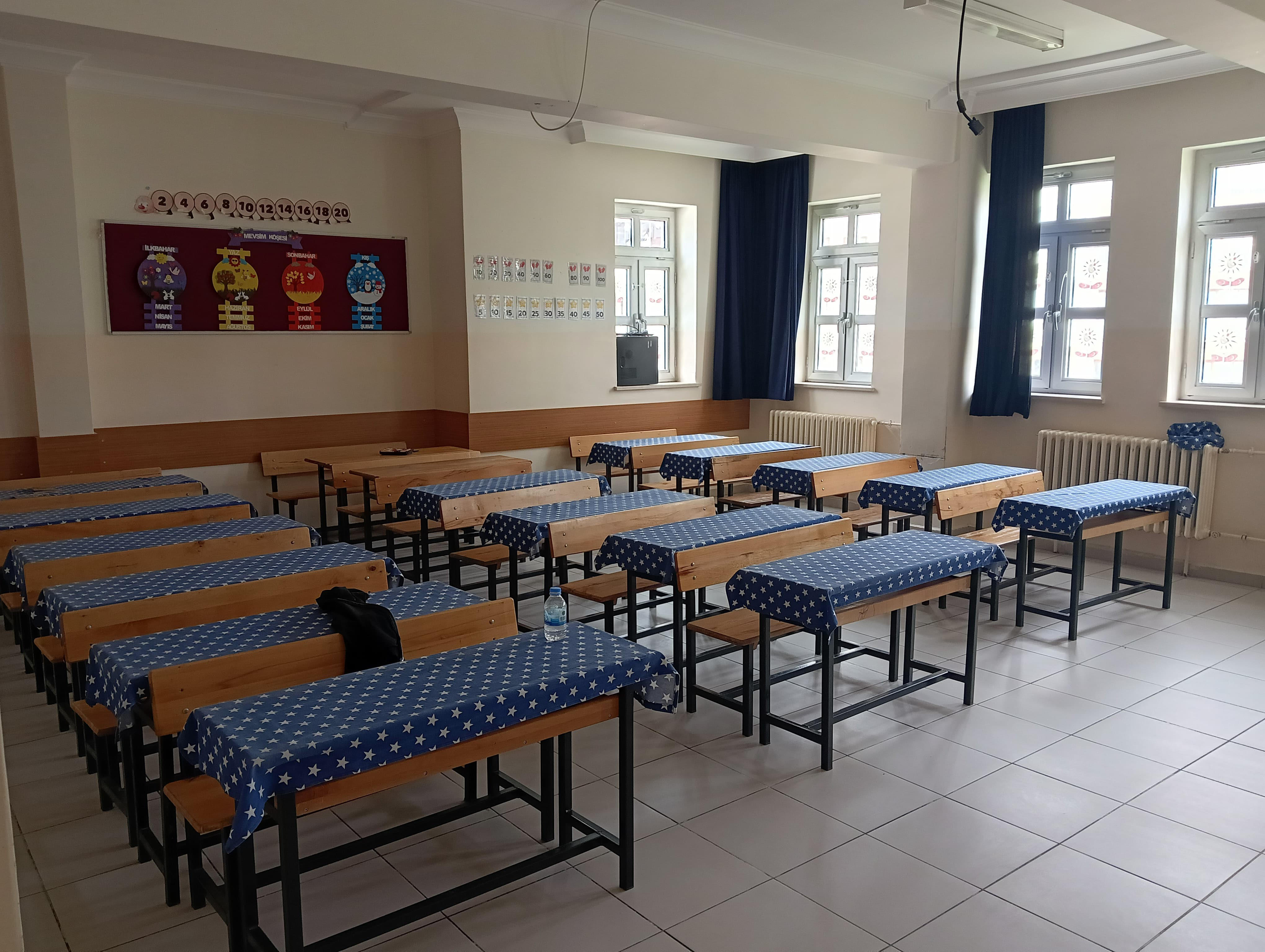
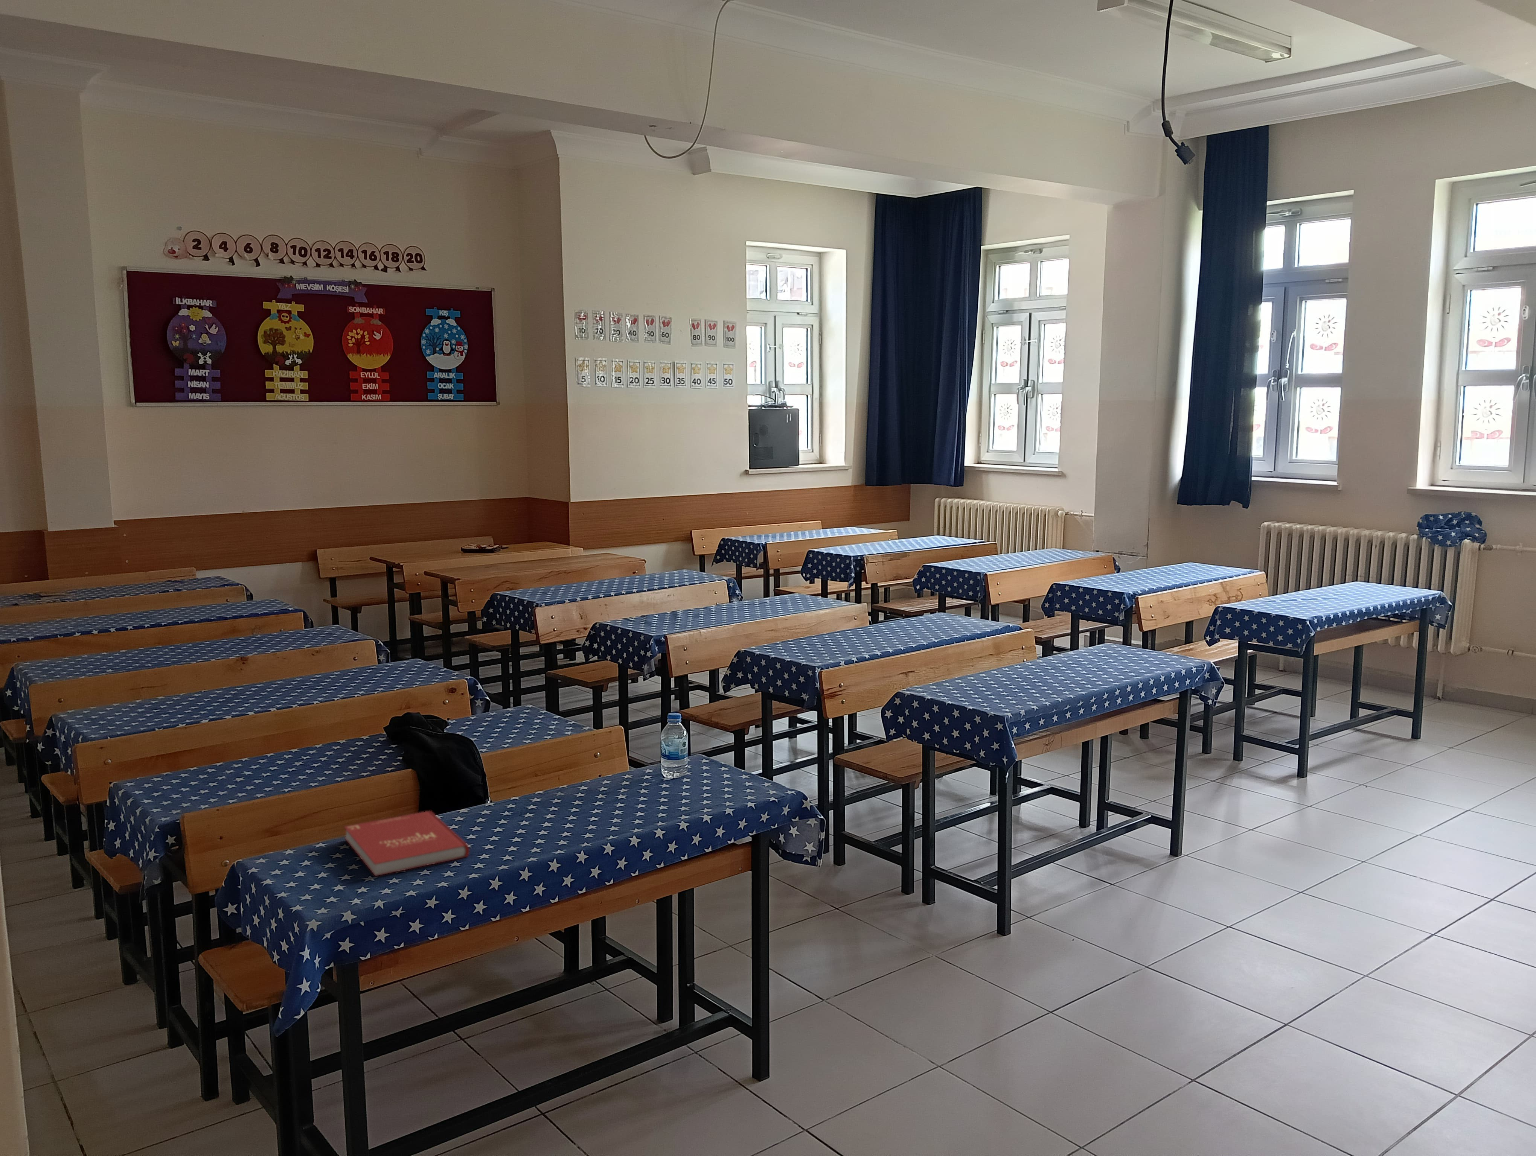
+ book [344,810,470,877]
